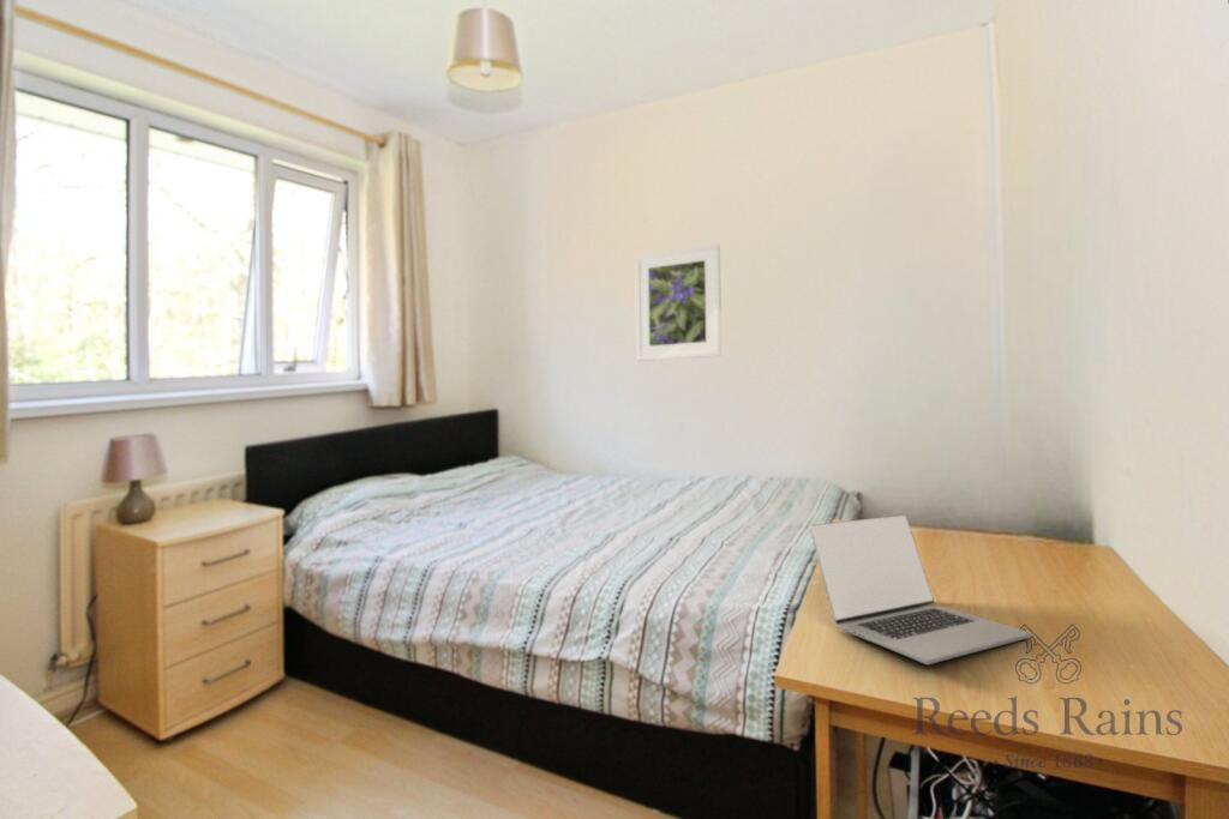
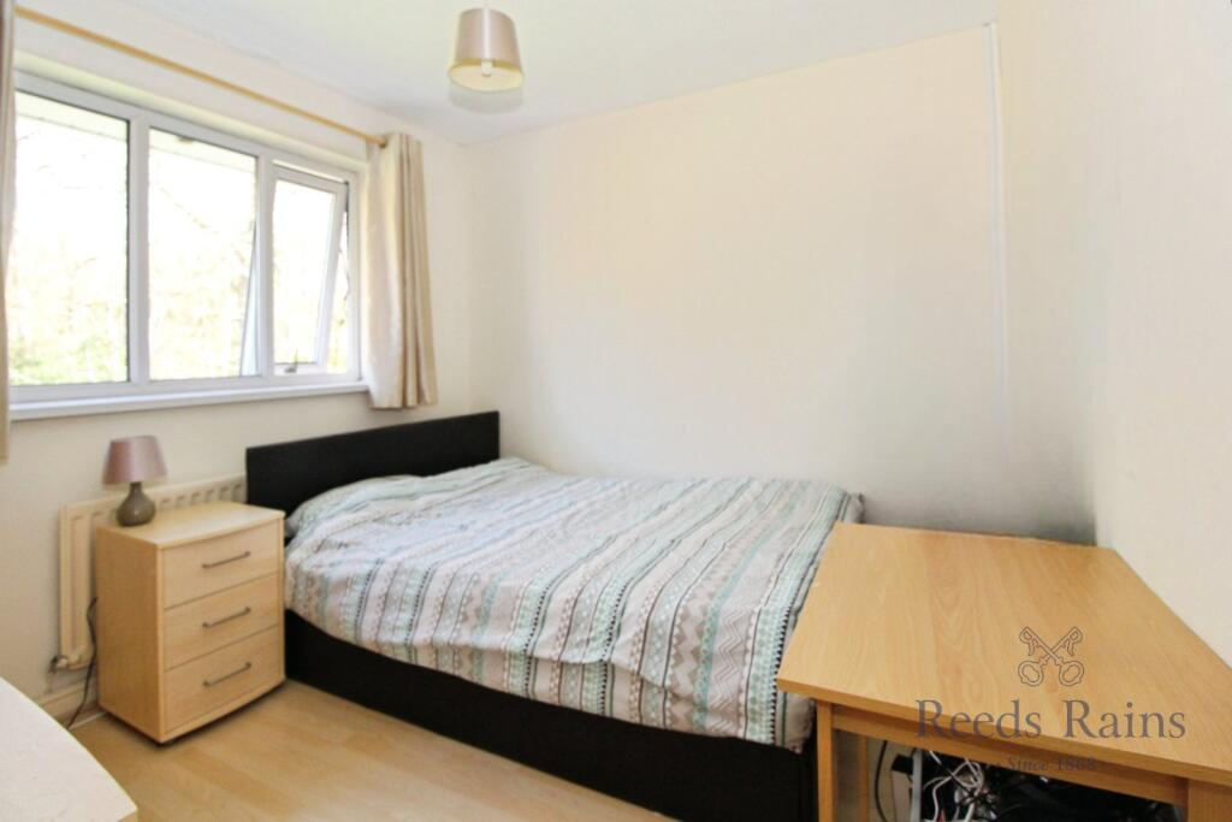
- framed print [634,242,723,362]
- laptop [809,513,1032,666]
